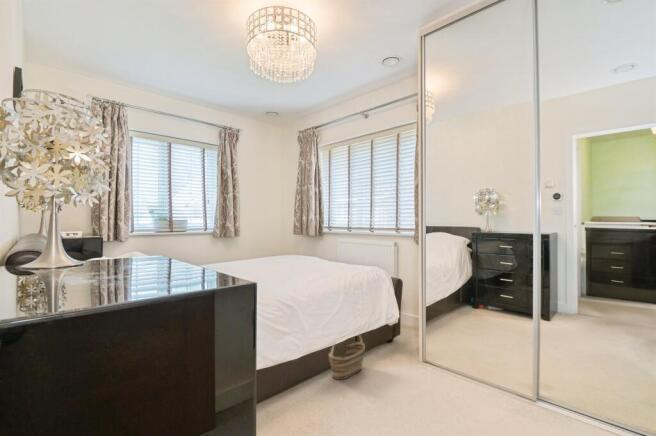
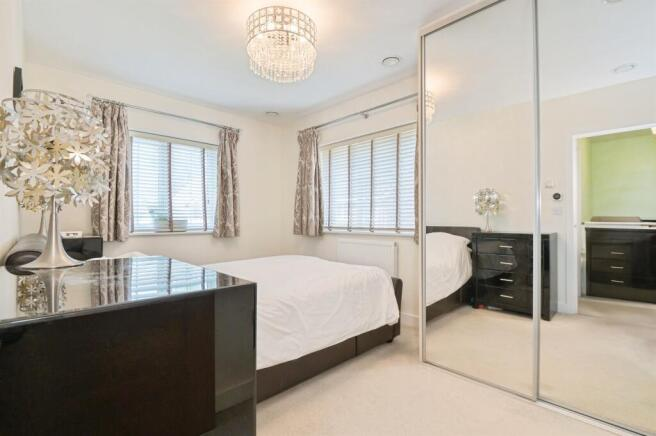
- basket [328,333,366,381]
